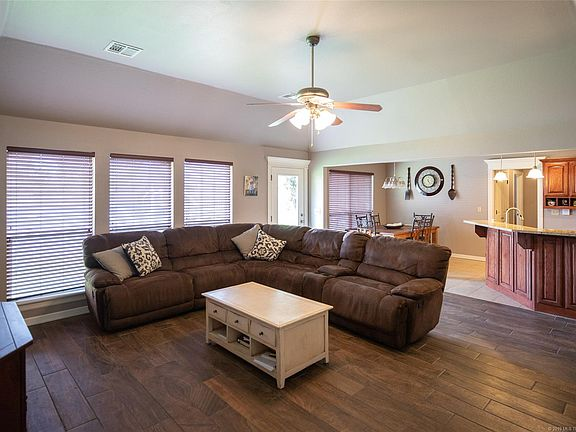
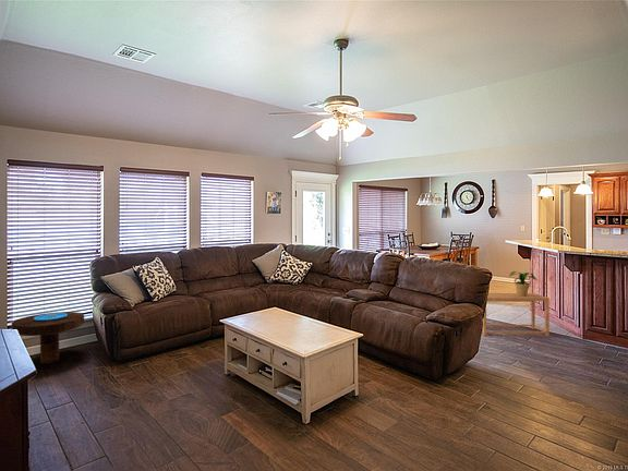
+ side table [482,292,551,337]
+ side table [11,311,85,364]
+ potted plant [508,270,538,297]
